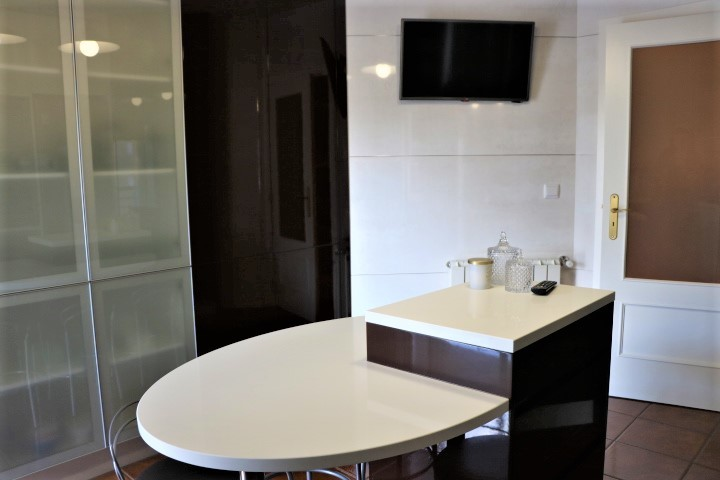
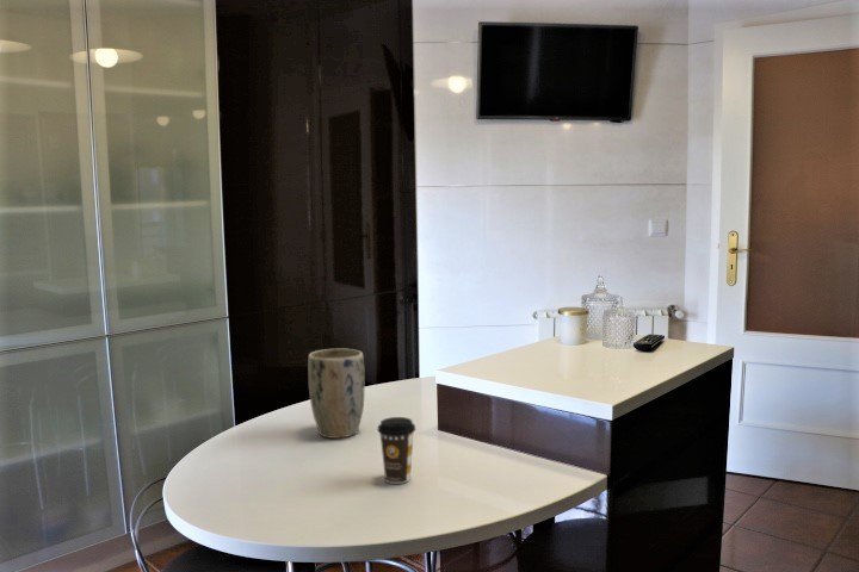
+ coffee cup [376,416,416,485]
+ plant pot [307,348,365,440]
